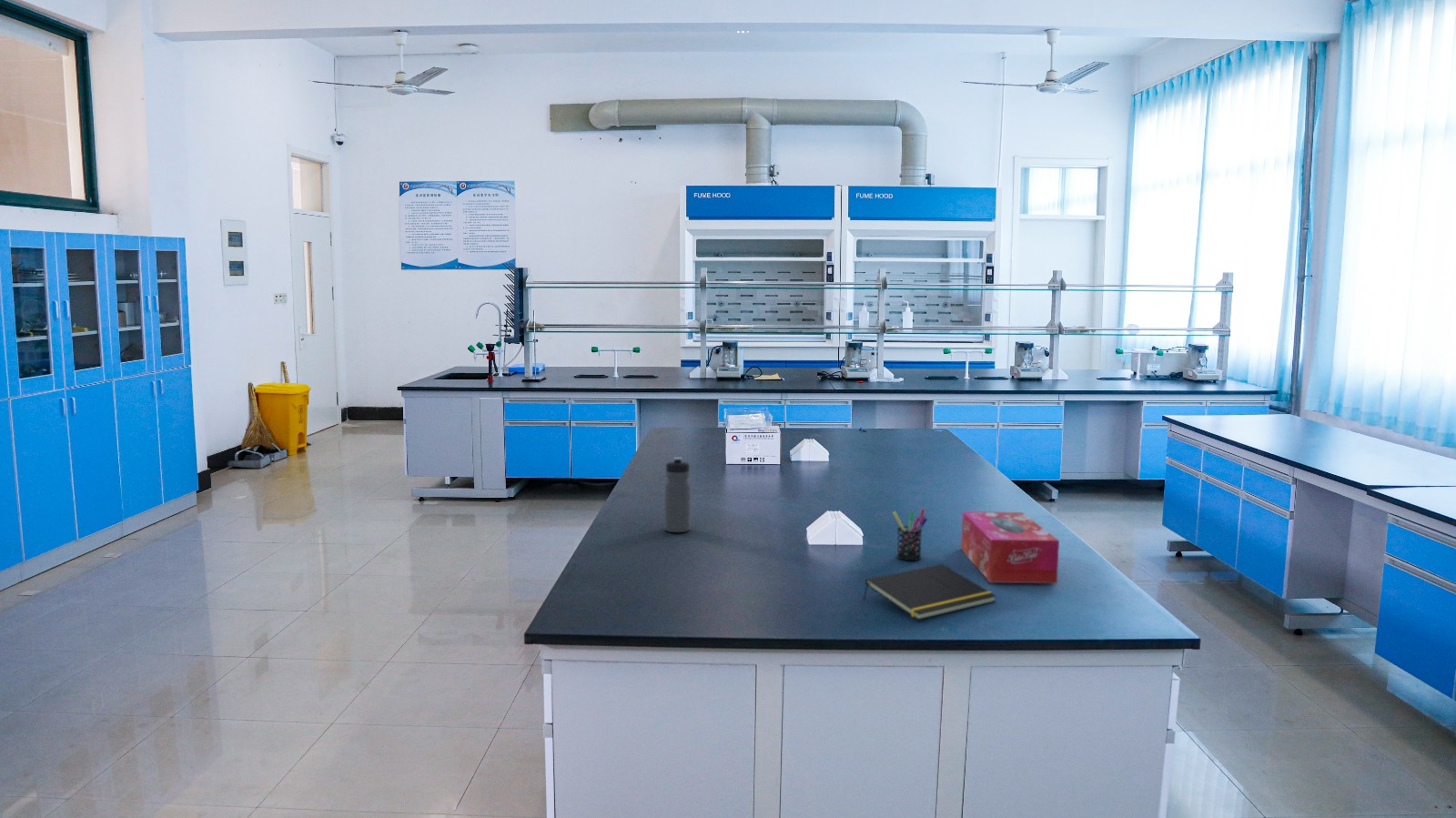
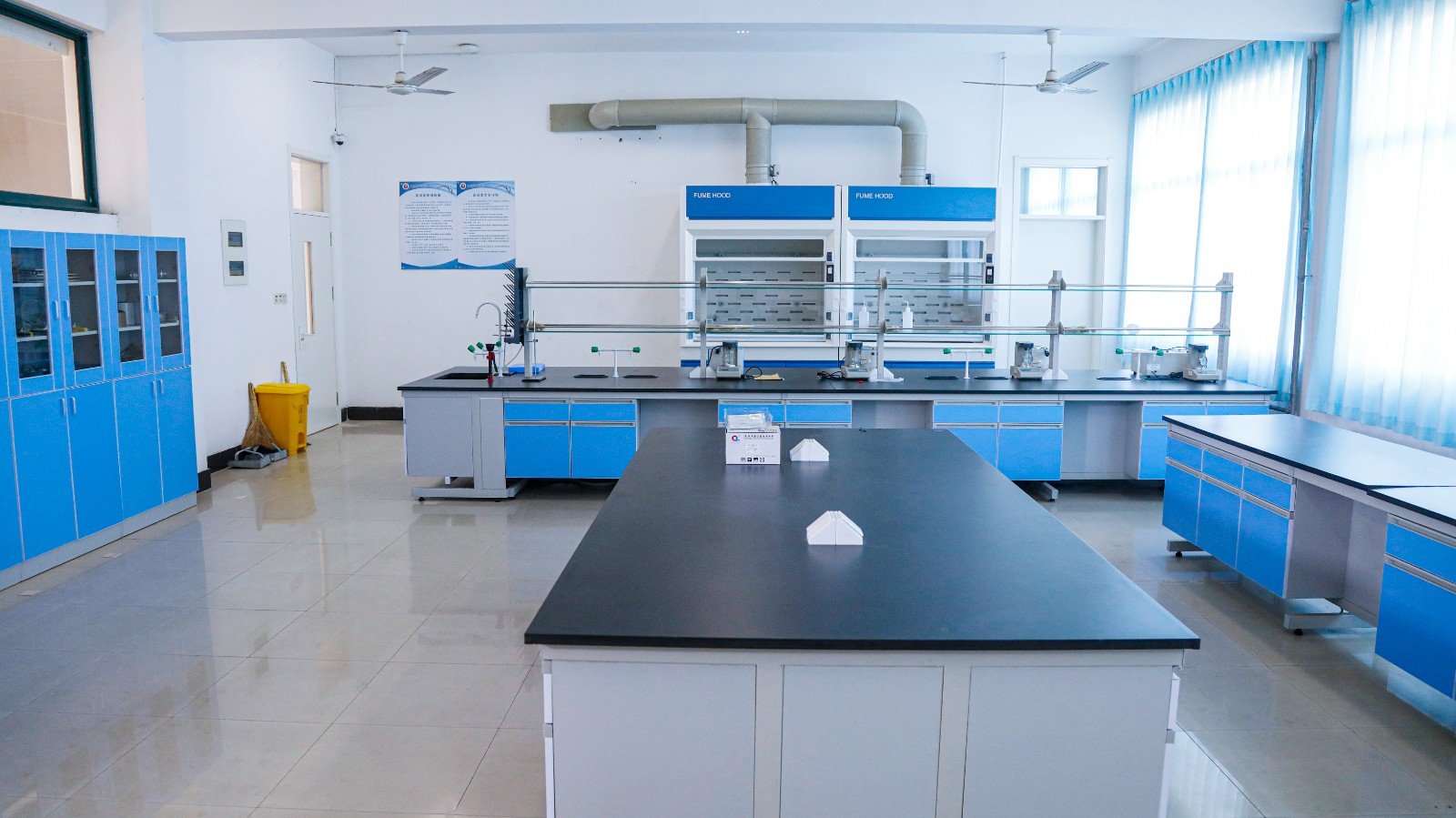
- pen holder [892,508,928,561]
- notepad [863,562,997,621]
- tissue box [960,510,1060,584]
- water bottle [663,456,692,533]
